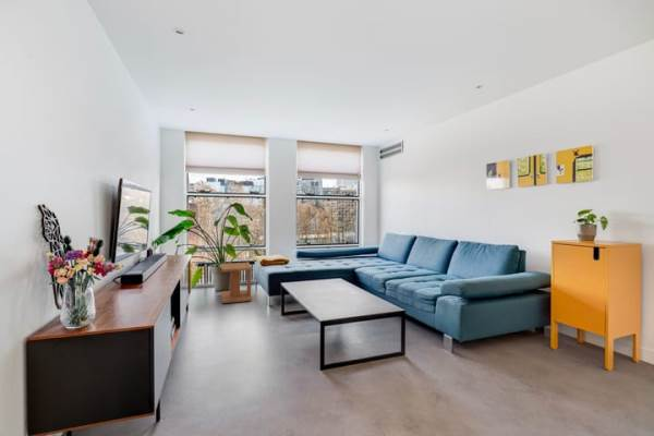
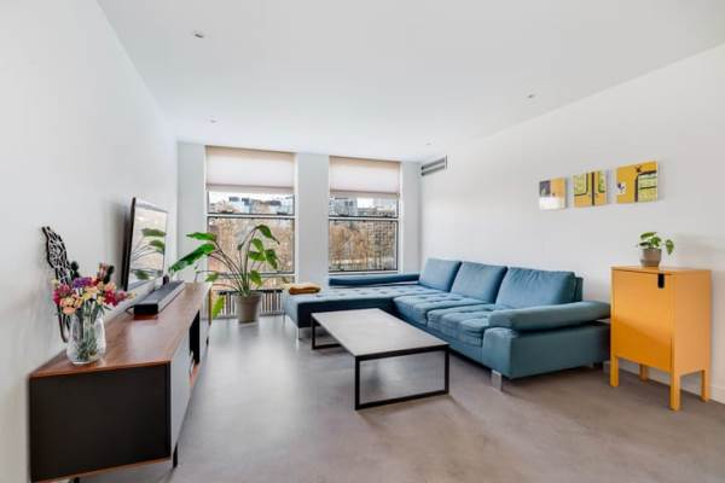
- side table [220,262,253,304]
